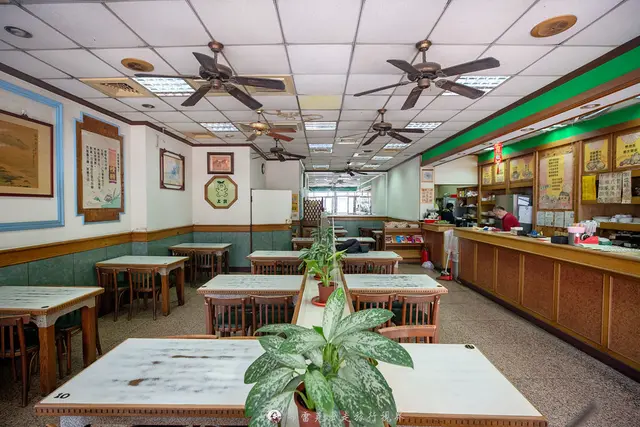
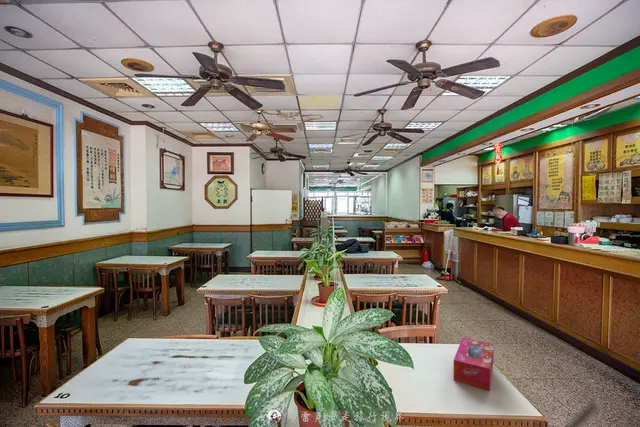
+ tissue box [452,337,495,391]
